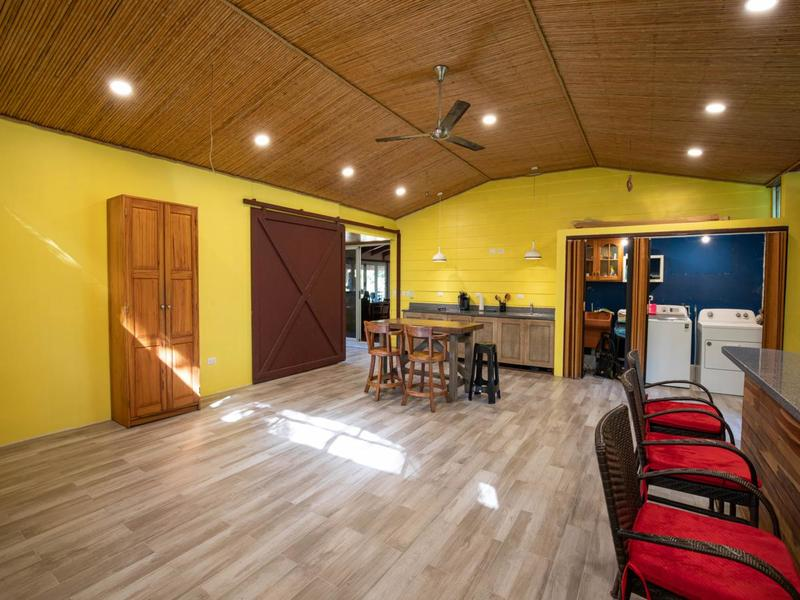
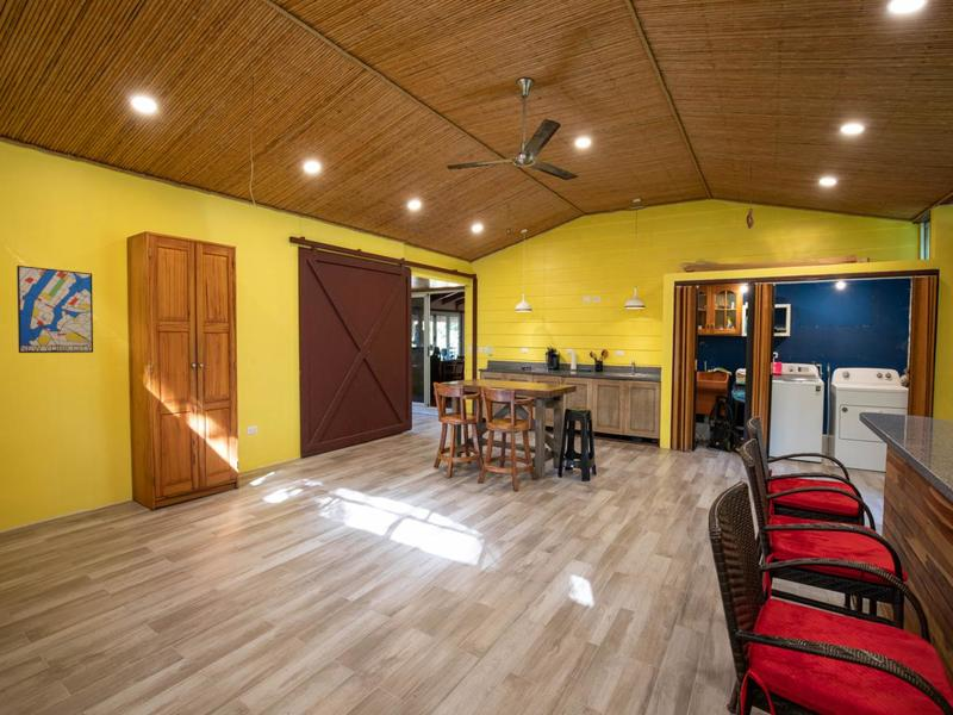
+ wall art [15,265,94,354]
